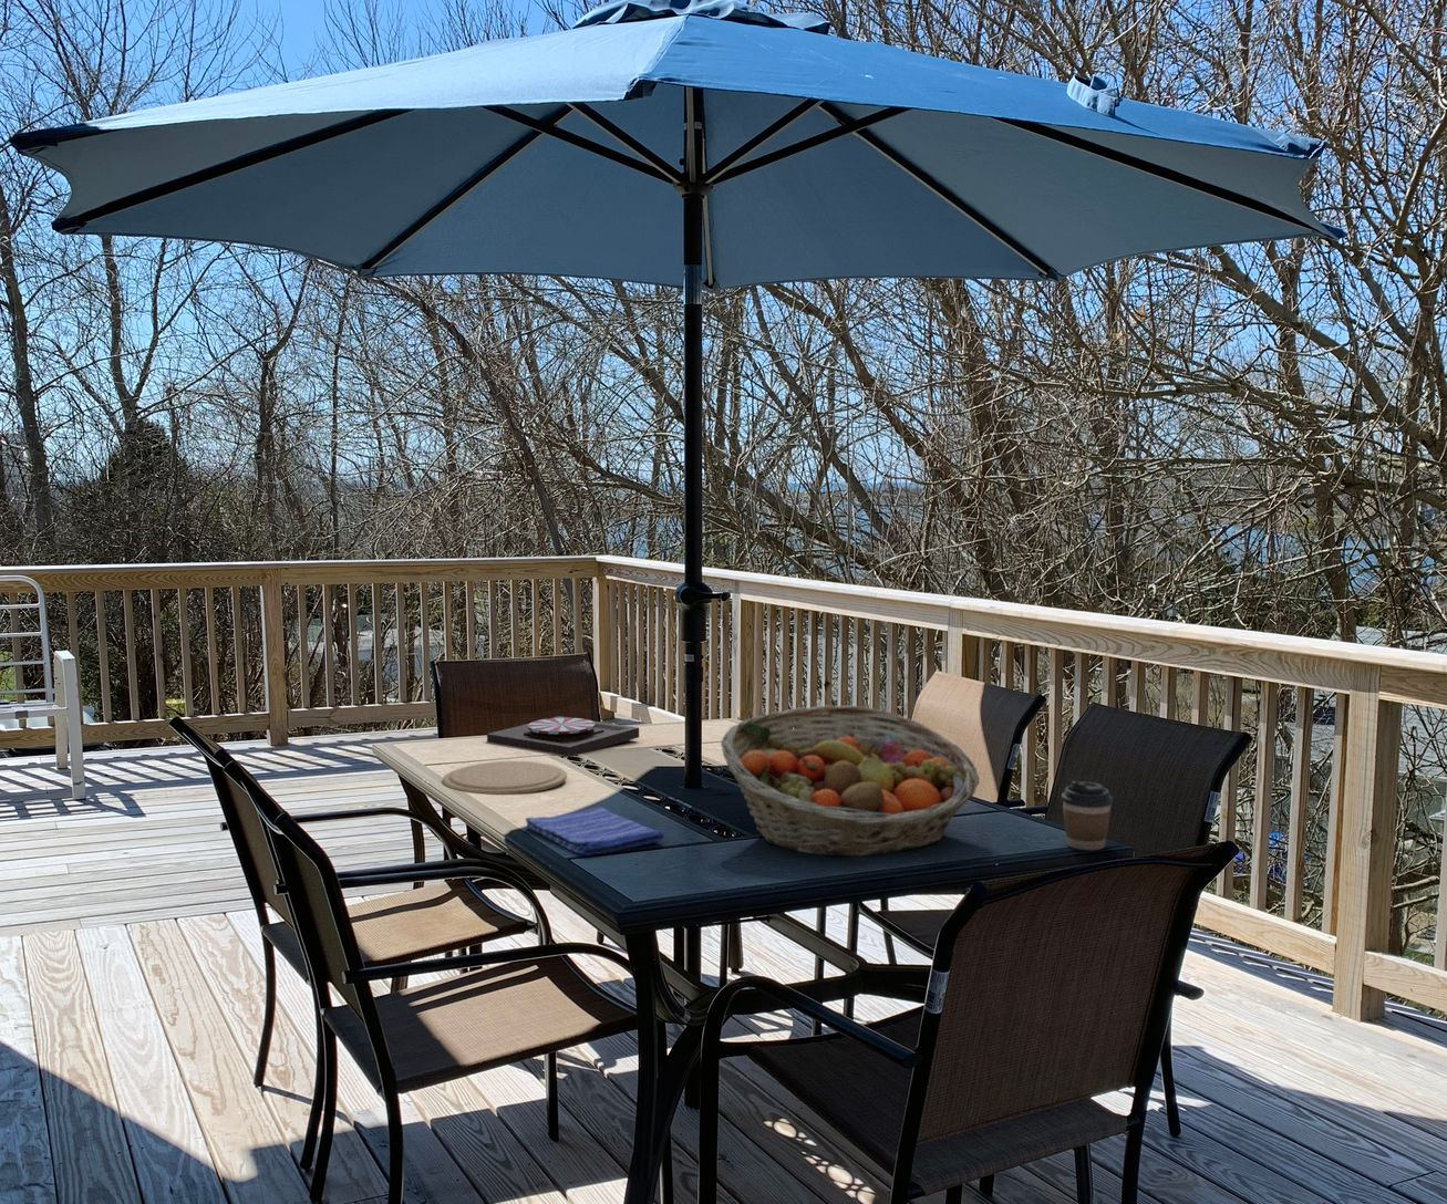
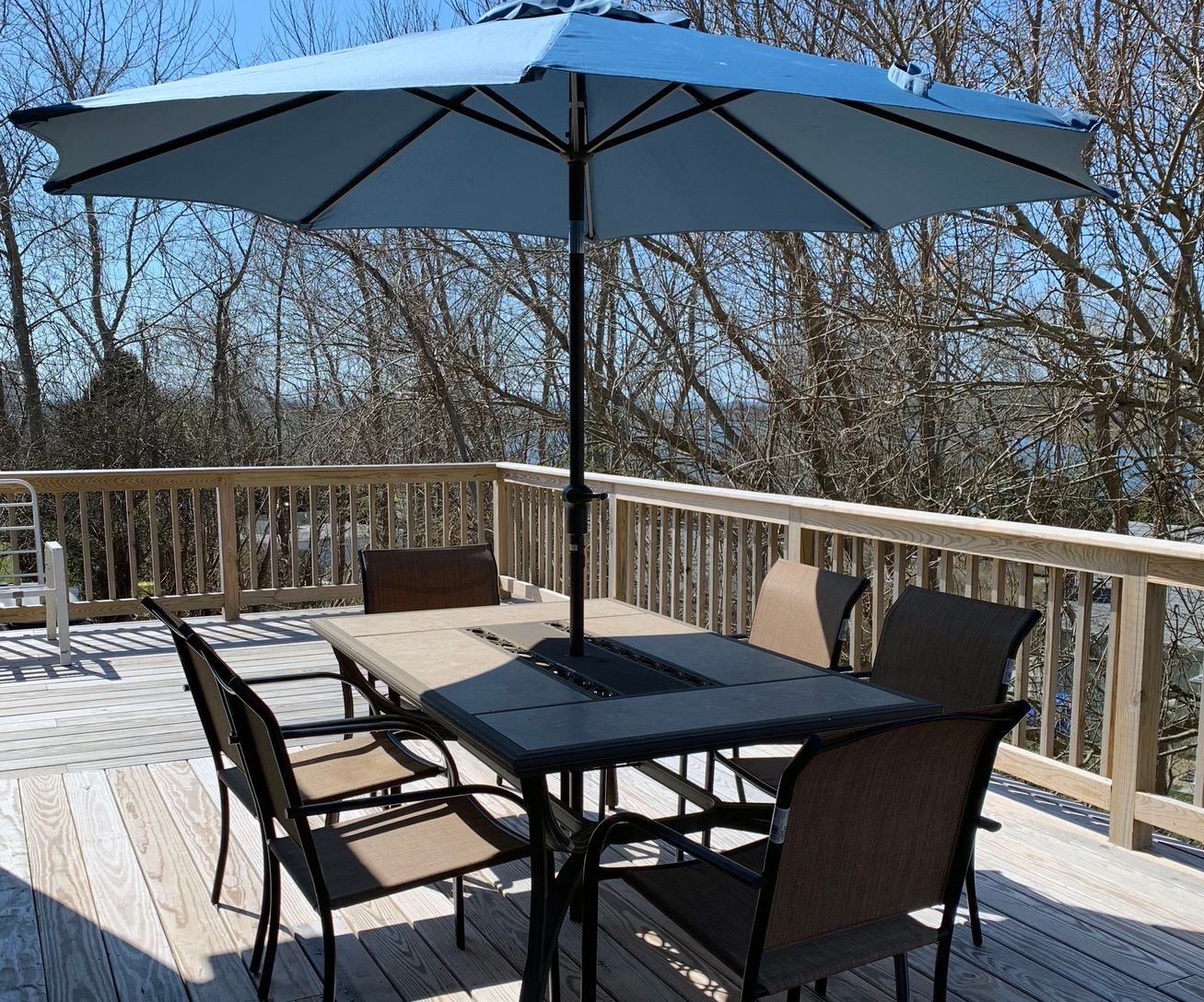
- plate [442,761,568,795]
- fruit basket [720,705,981,858]
- dish towel [525,805,666,857]
- coffee cup [1061,780,1114,851]
- plate [486,715,639,757]
